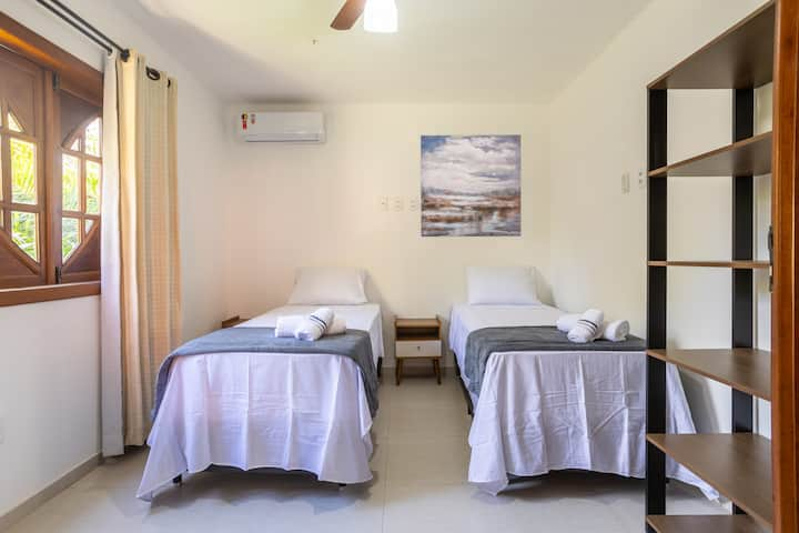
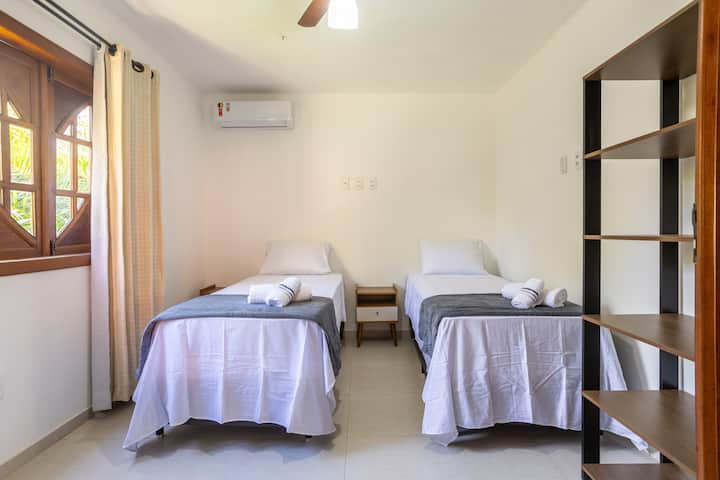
- wall art [419,133,522,238]
